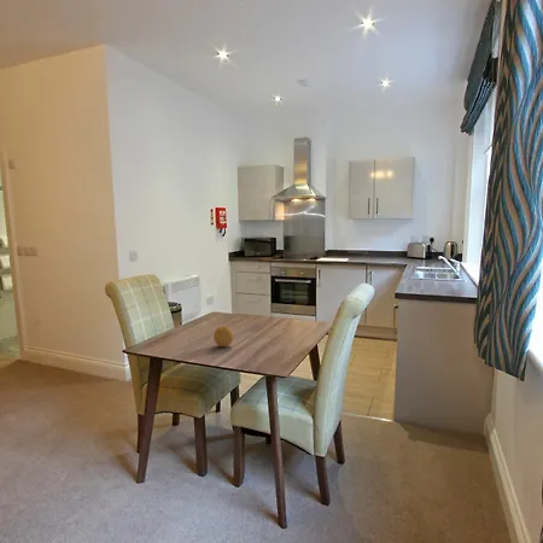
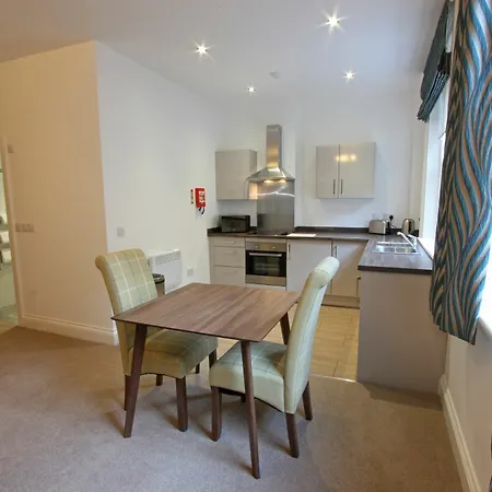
- fruit [212,325,235,348]
